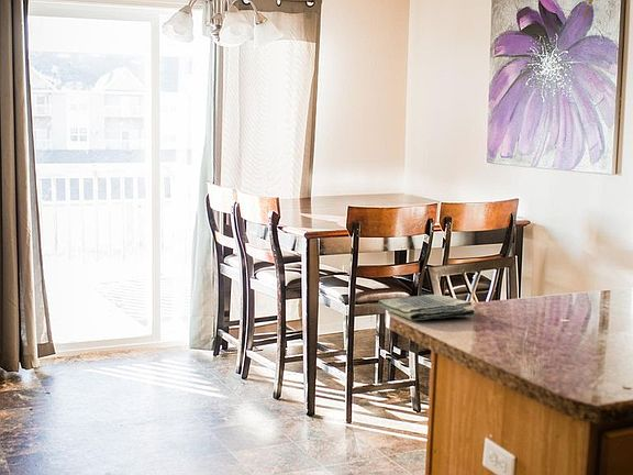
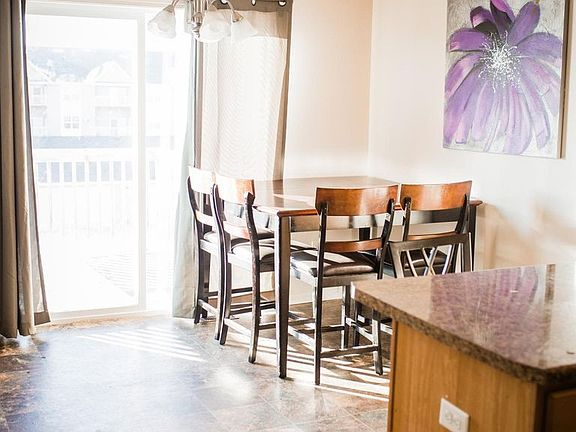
- dish towel [377,294,476,322]
